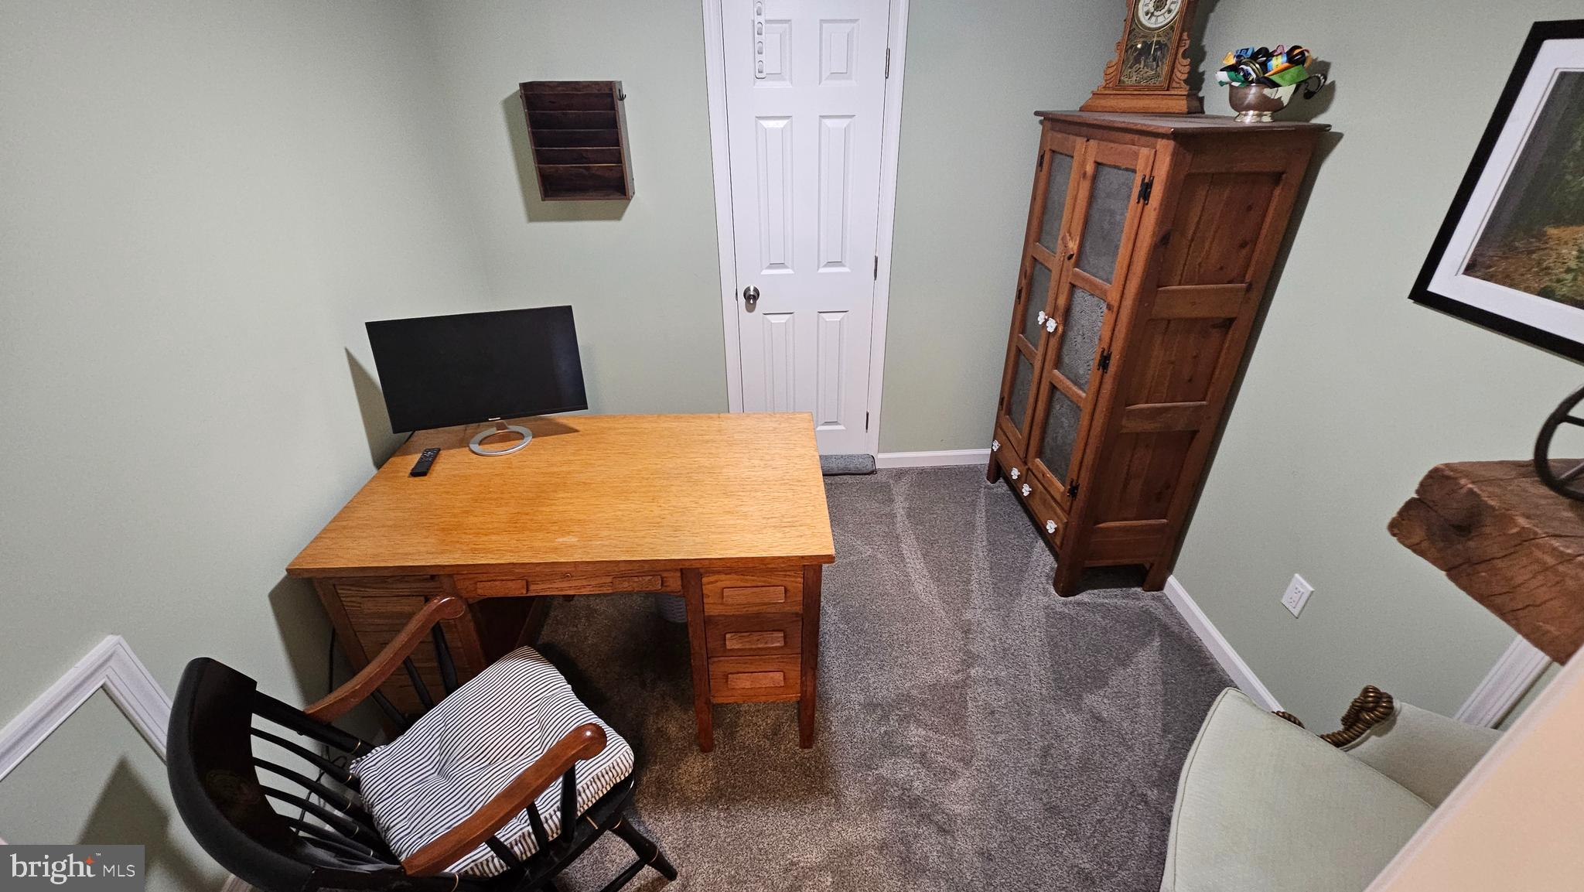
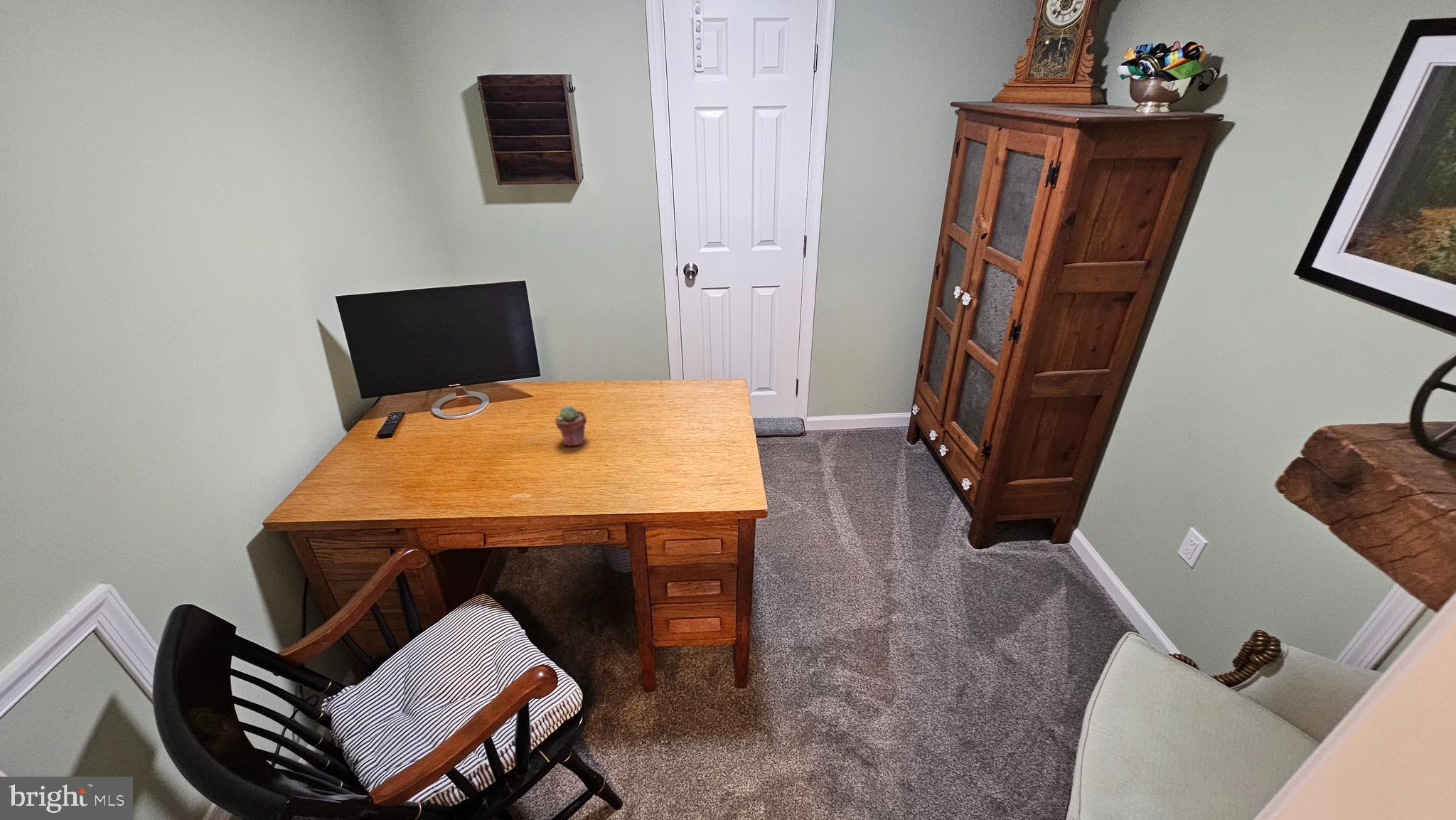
+ potted succulent [555,405,587,447]
